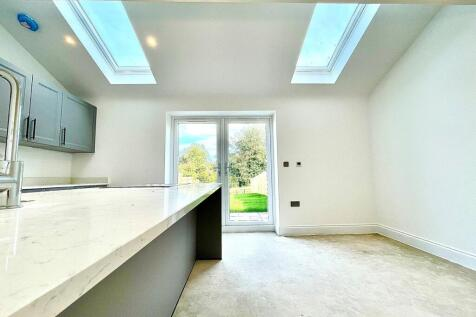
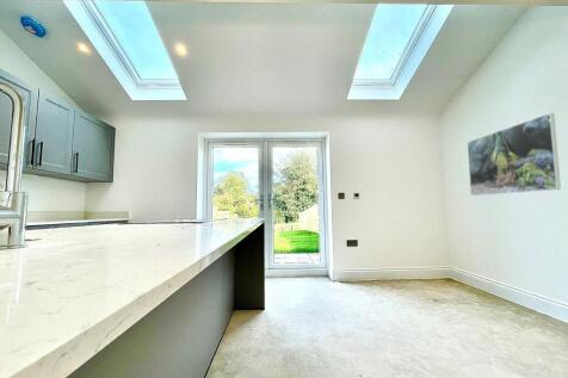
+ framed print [467,112,562,197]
